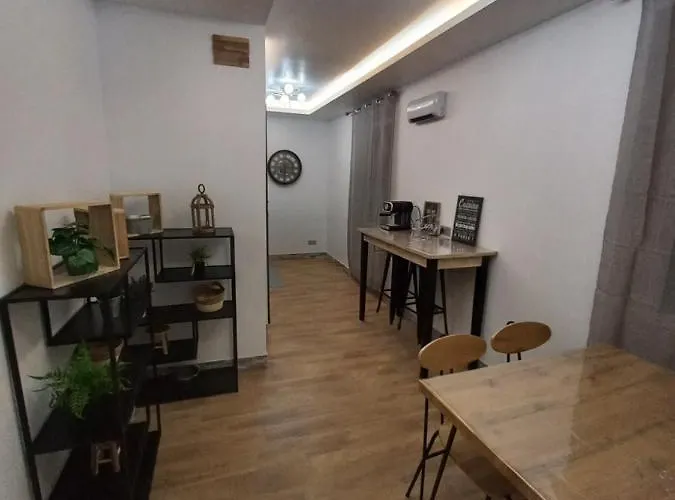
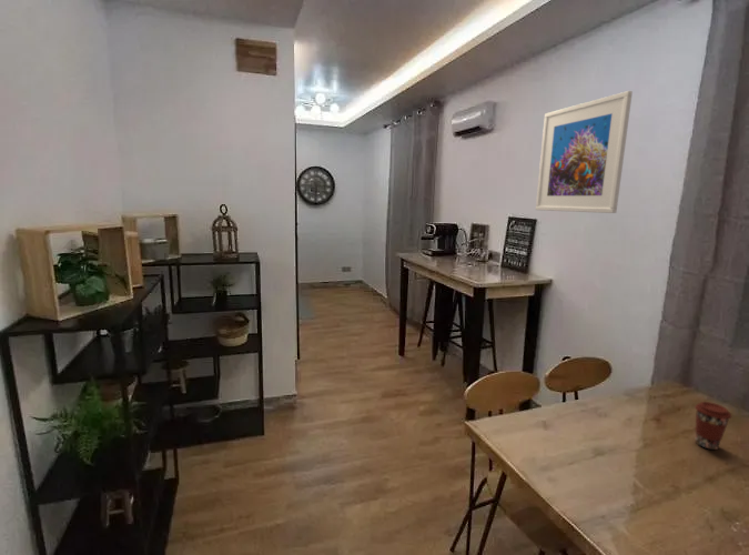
+ coffee cup [694,401,732,451]
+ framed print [535,90,634,214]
